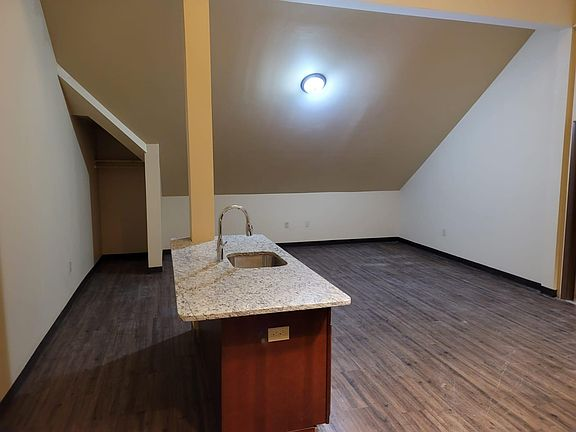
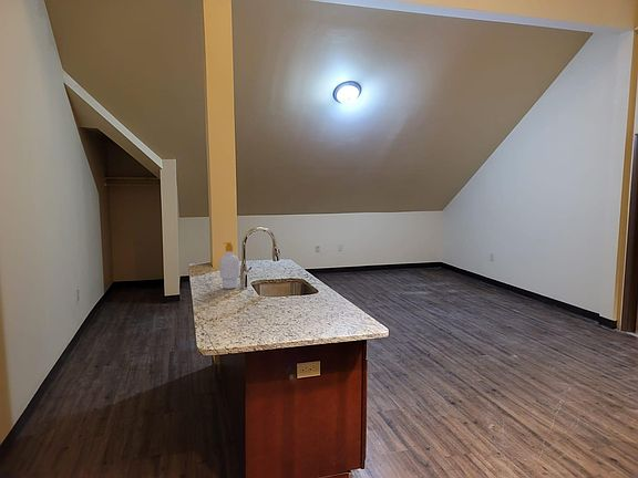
+ soap bottle [218,241,240,290]
